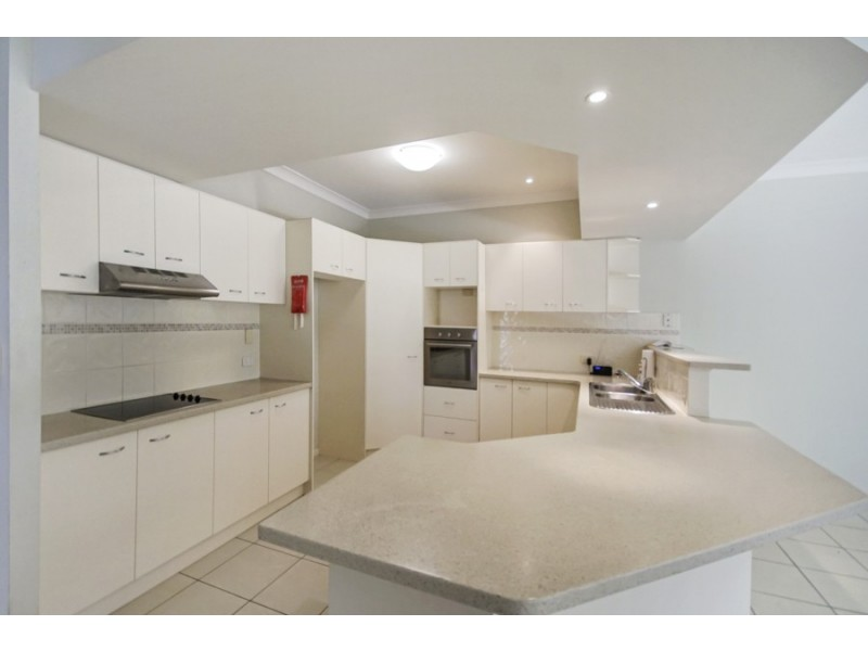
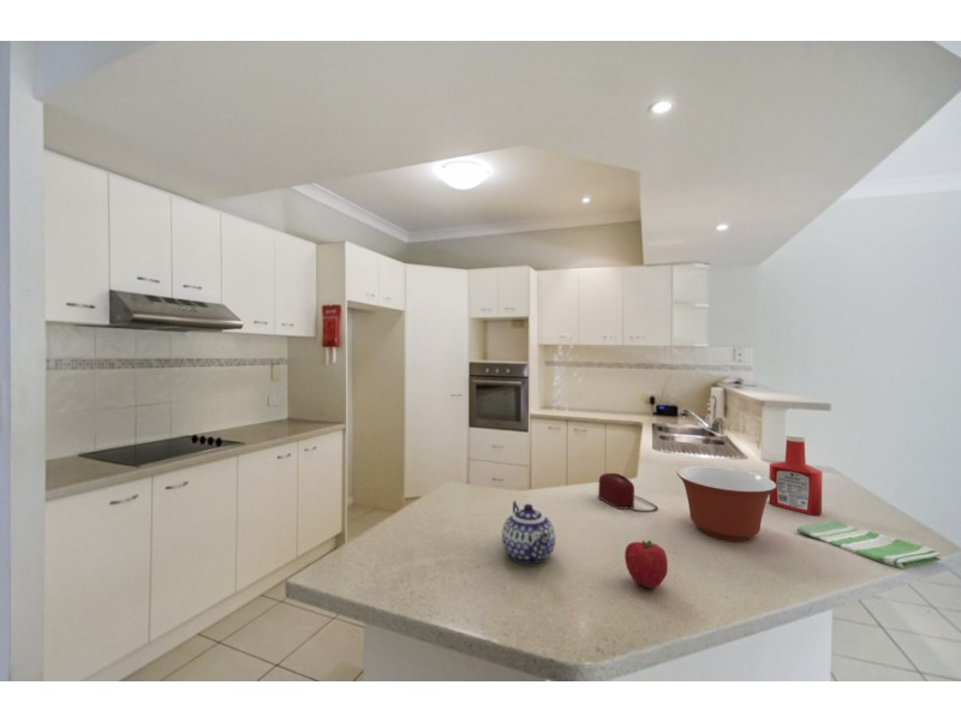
+ dish towel [795,518,942,570]
+ fruit [623,540,669,590]
+ mixing bowl [676,465,777,542]
+ toaster [597,472,658,513]
+ teapot [501,500,556,565]
+ soap bottle [768,433,823,517]
